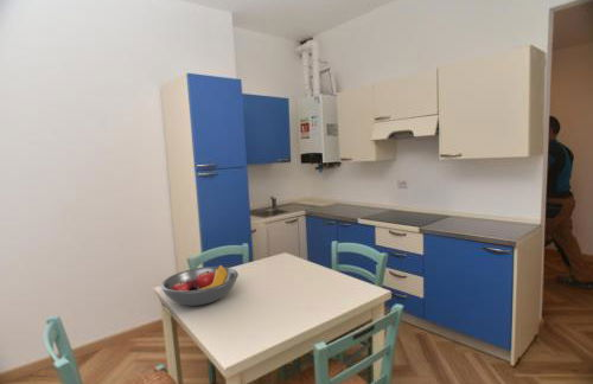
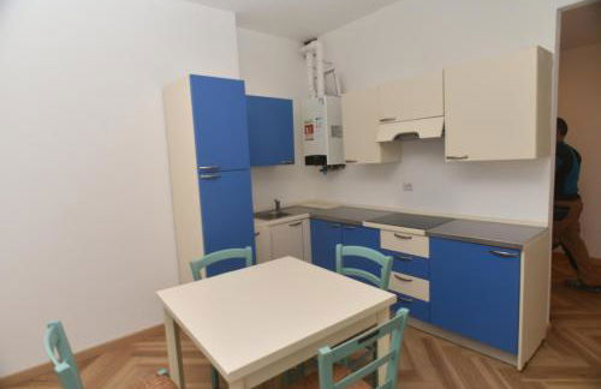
- fruit bowl [159,263,240,307]
